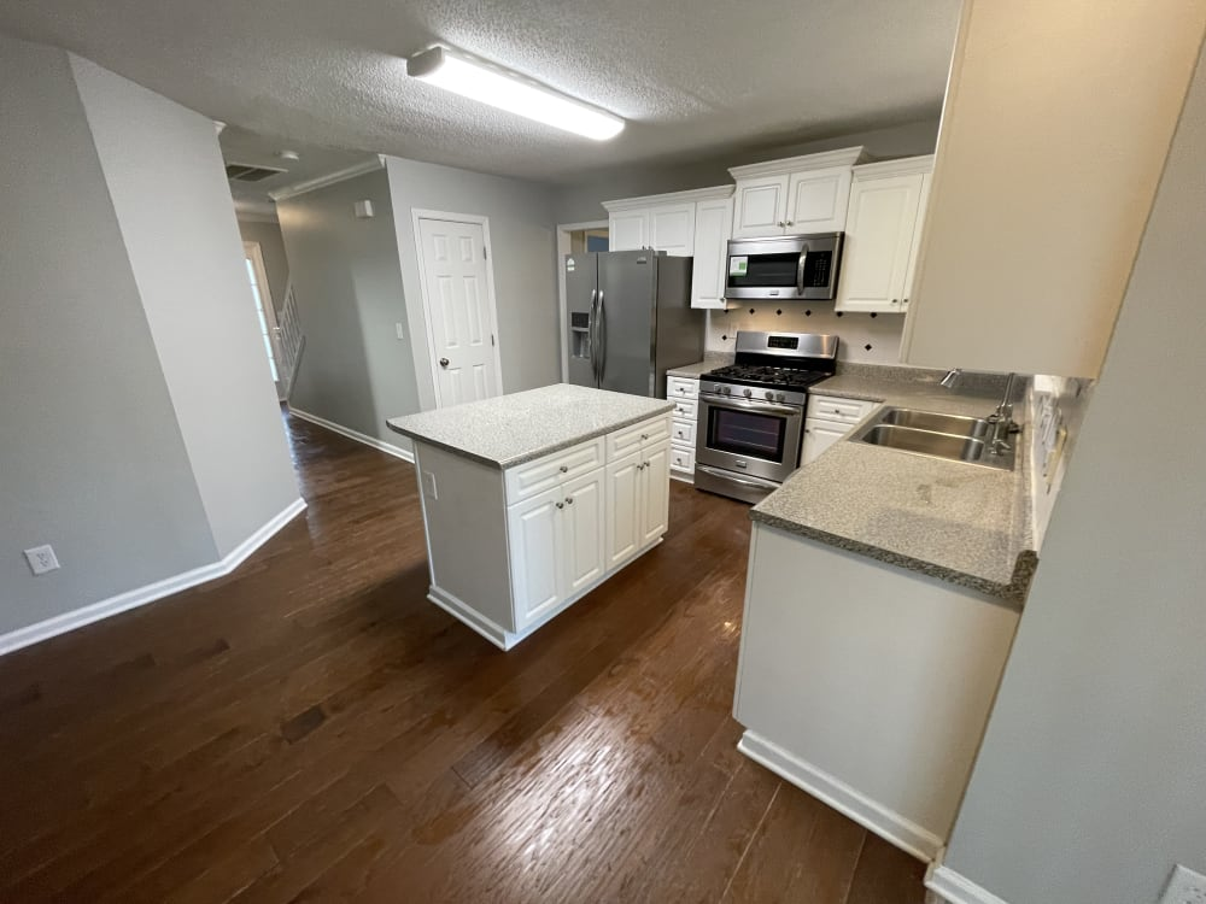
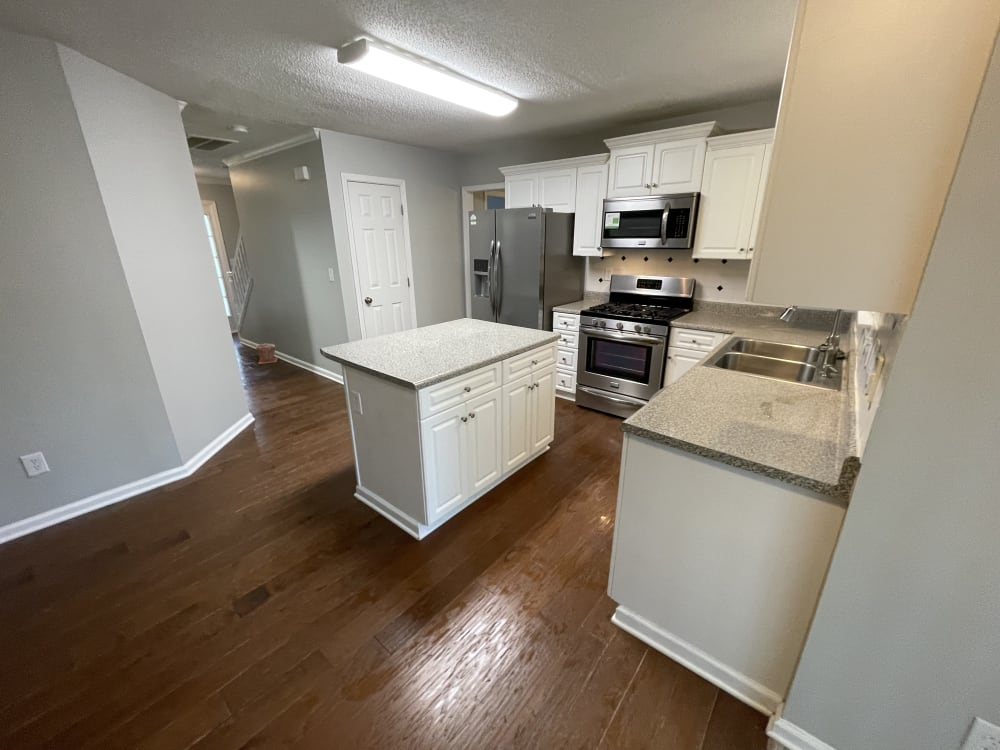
+ plant pot [255,343,278,365]
